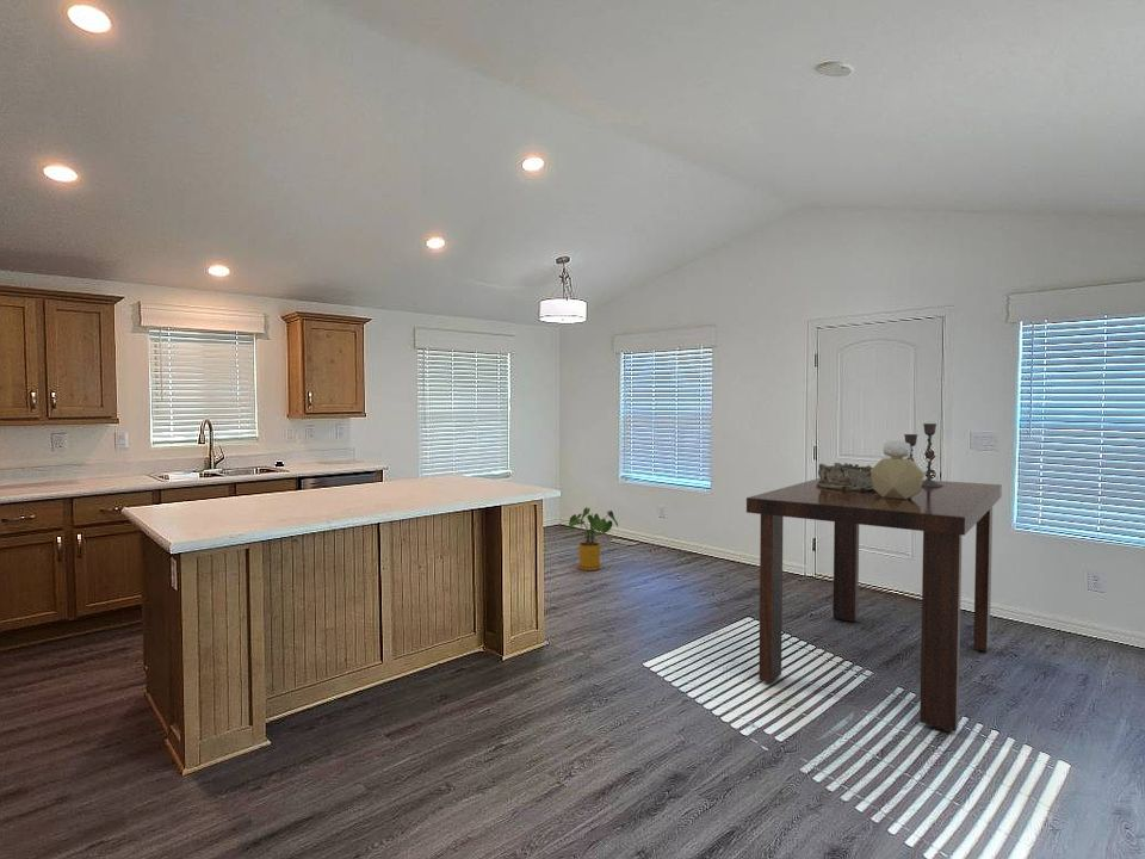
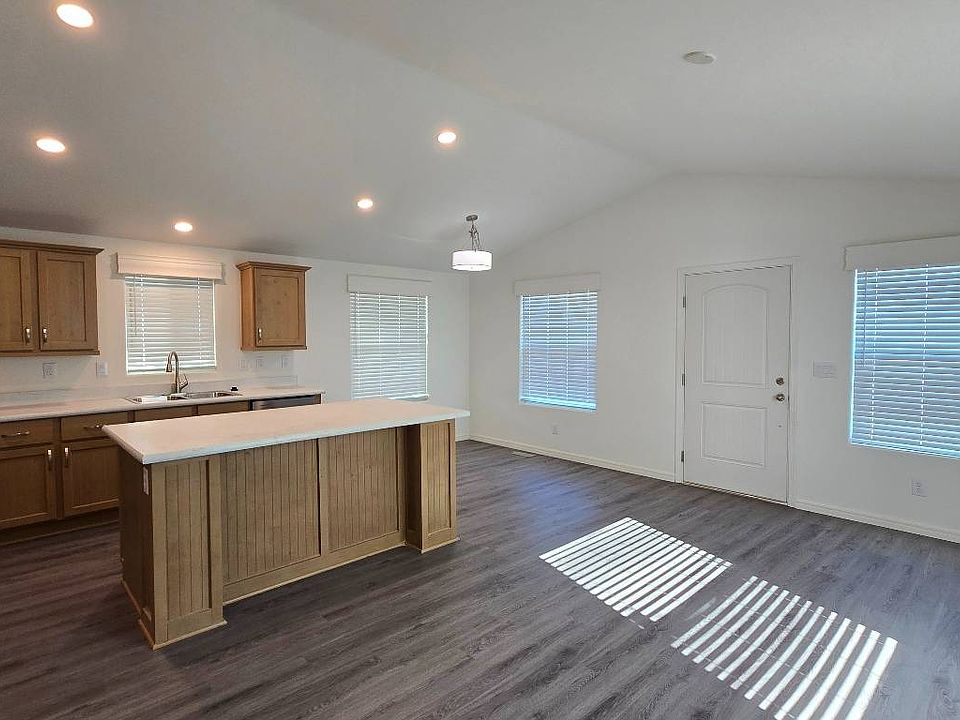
- perfume bottle [871,440,926,500]
- dining table [745,477,1003,733]
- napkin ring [816,462,874,492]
- candlestick [903,422,943,487]
- house plant [568,506,619,571]
